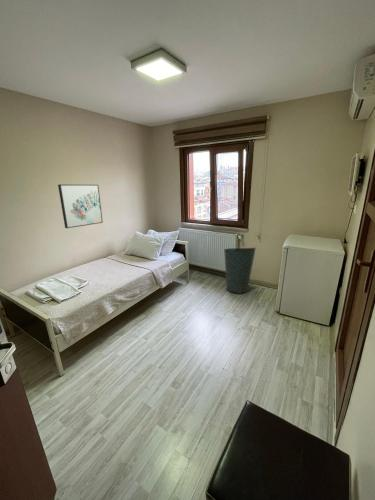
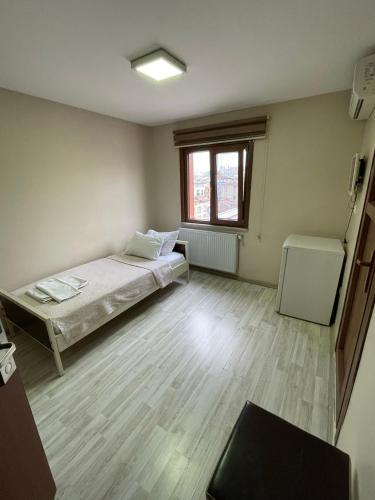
- trash bin [223,247,257,295]
- wall art [57,184,104,229]
